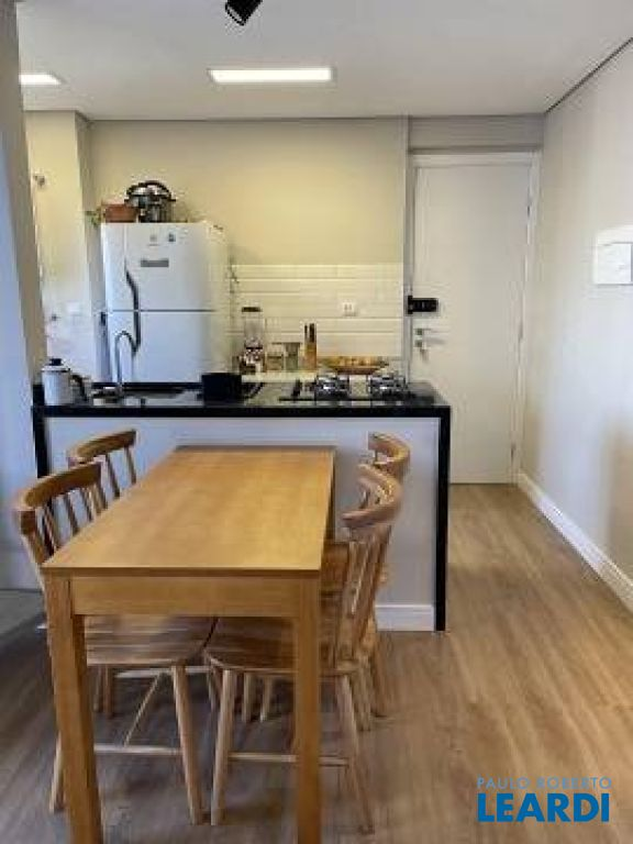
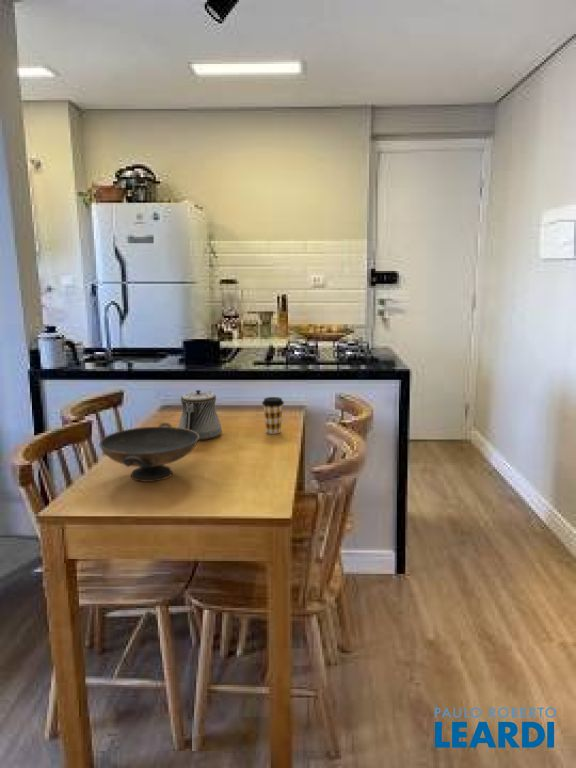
+ teapot [177,389,223,441]
+ coffee cup [261,396,285,435]
+ decorative bowl [98,422,200,483]
